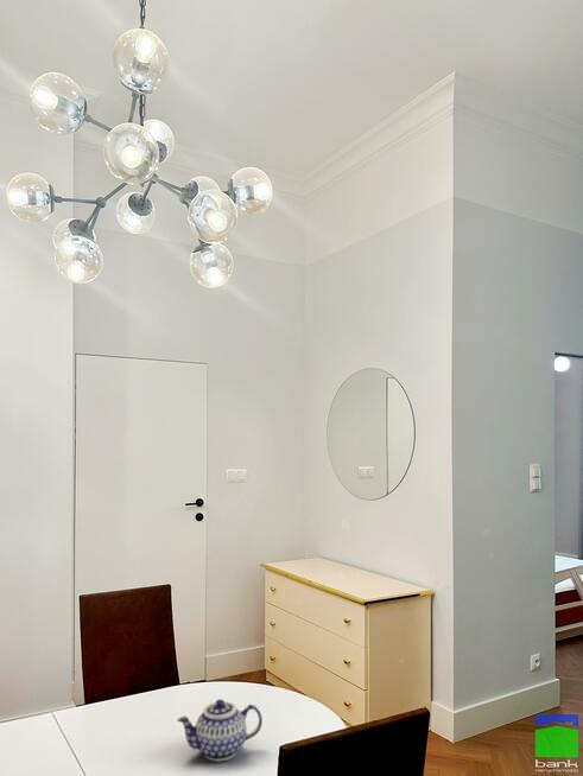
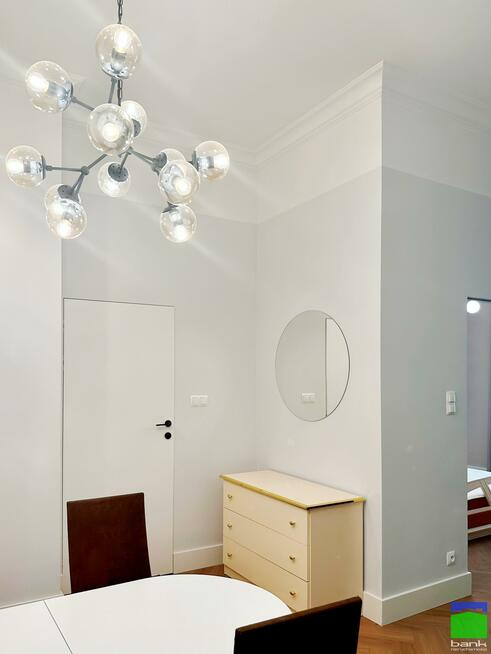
- teapot [176,698,264,763]
